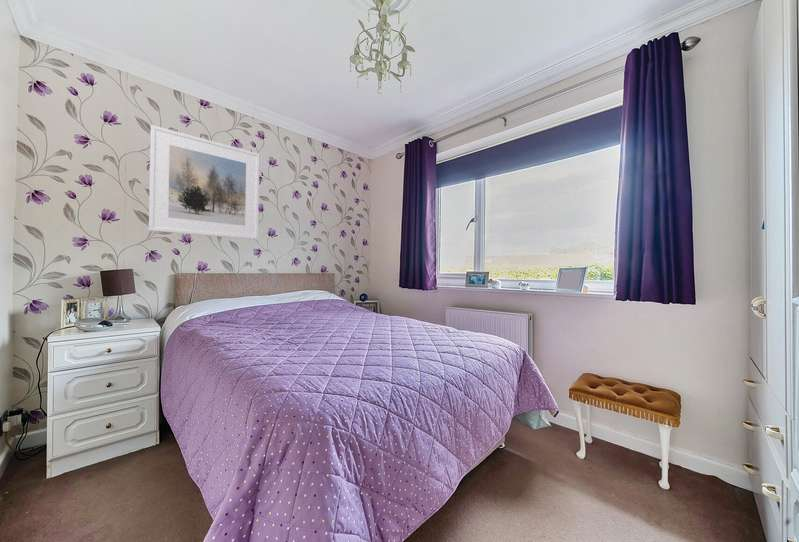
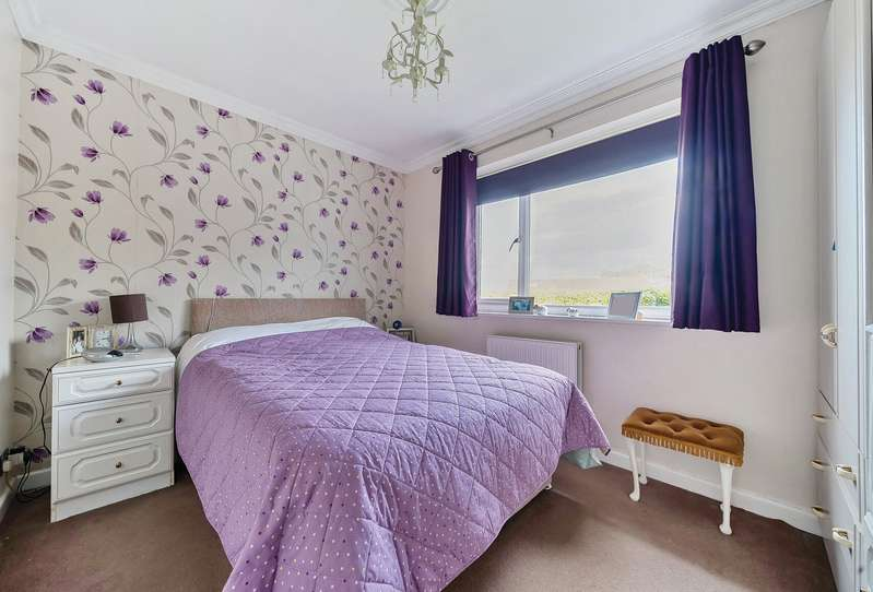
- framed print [148,124,261,241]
